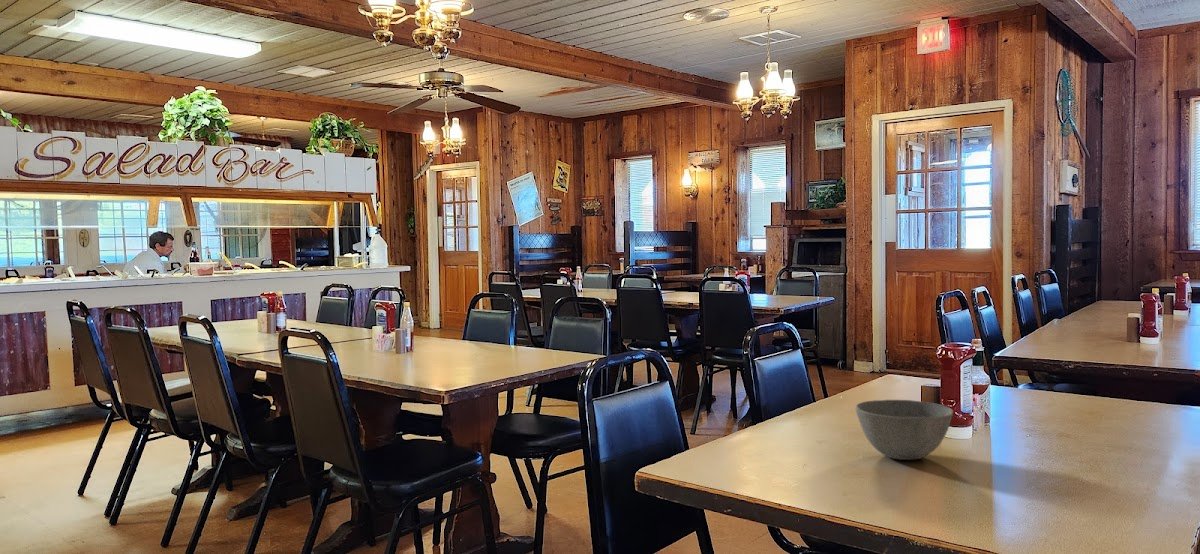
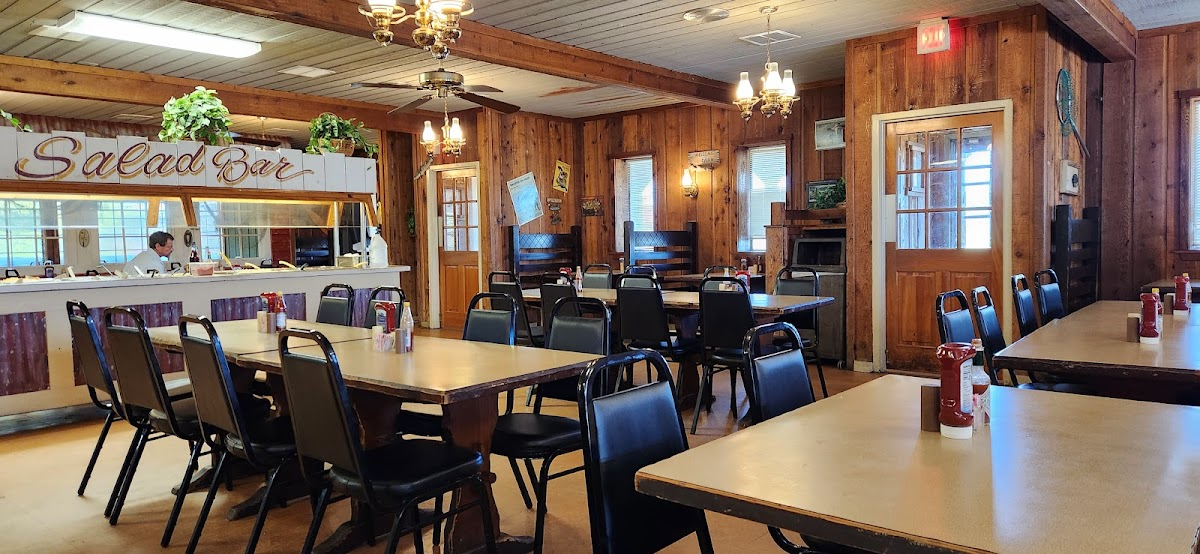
- bowl [855,399,954,461]
